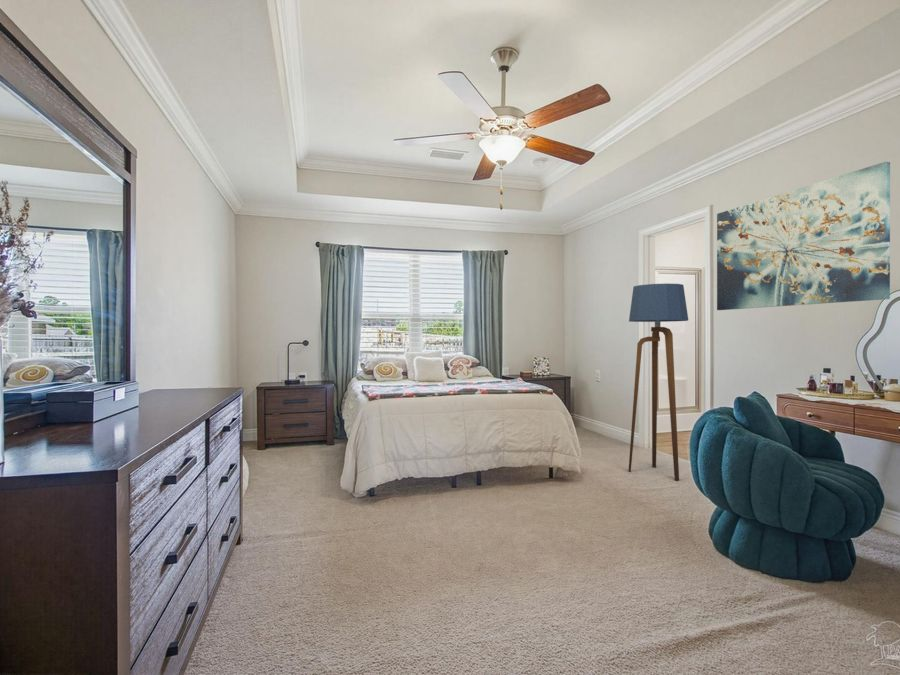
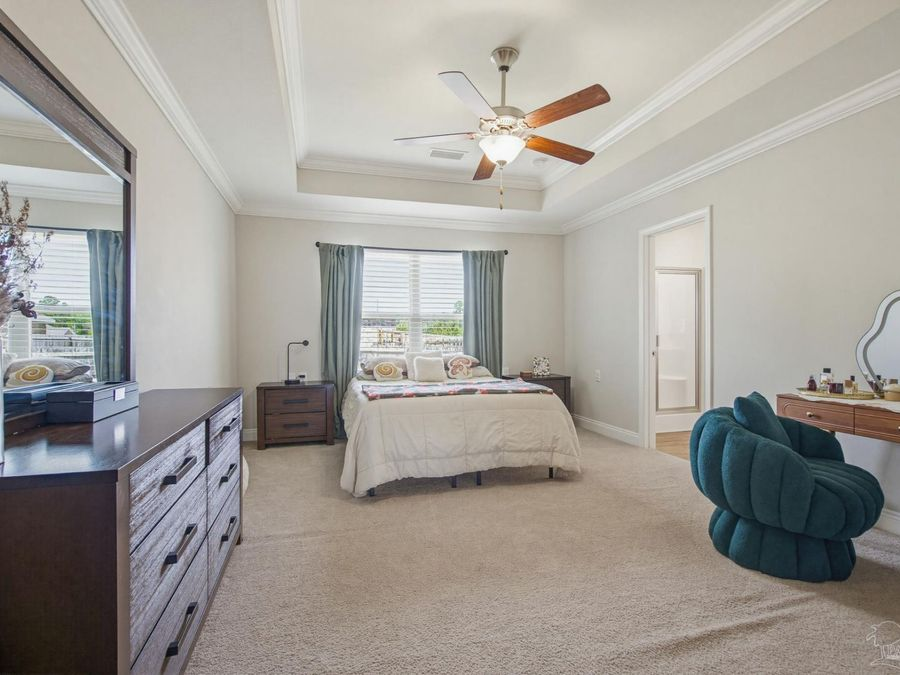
- wall art [716,161,891,311]
- floor lamp [628,283,689,482]
